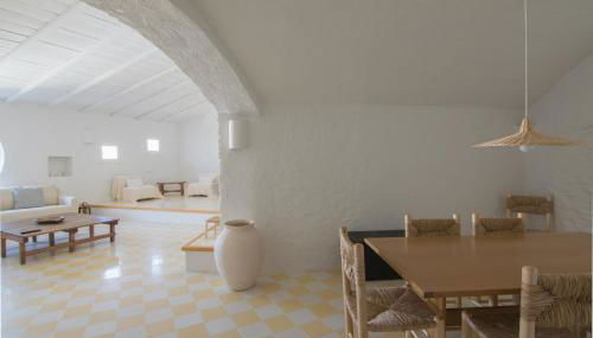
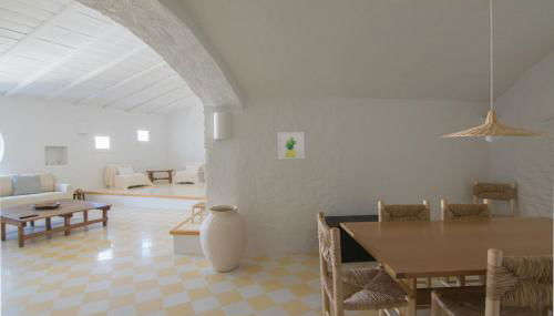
+ wall art [277,131,306,160]
